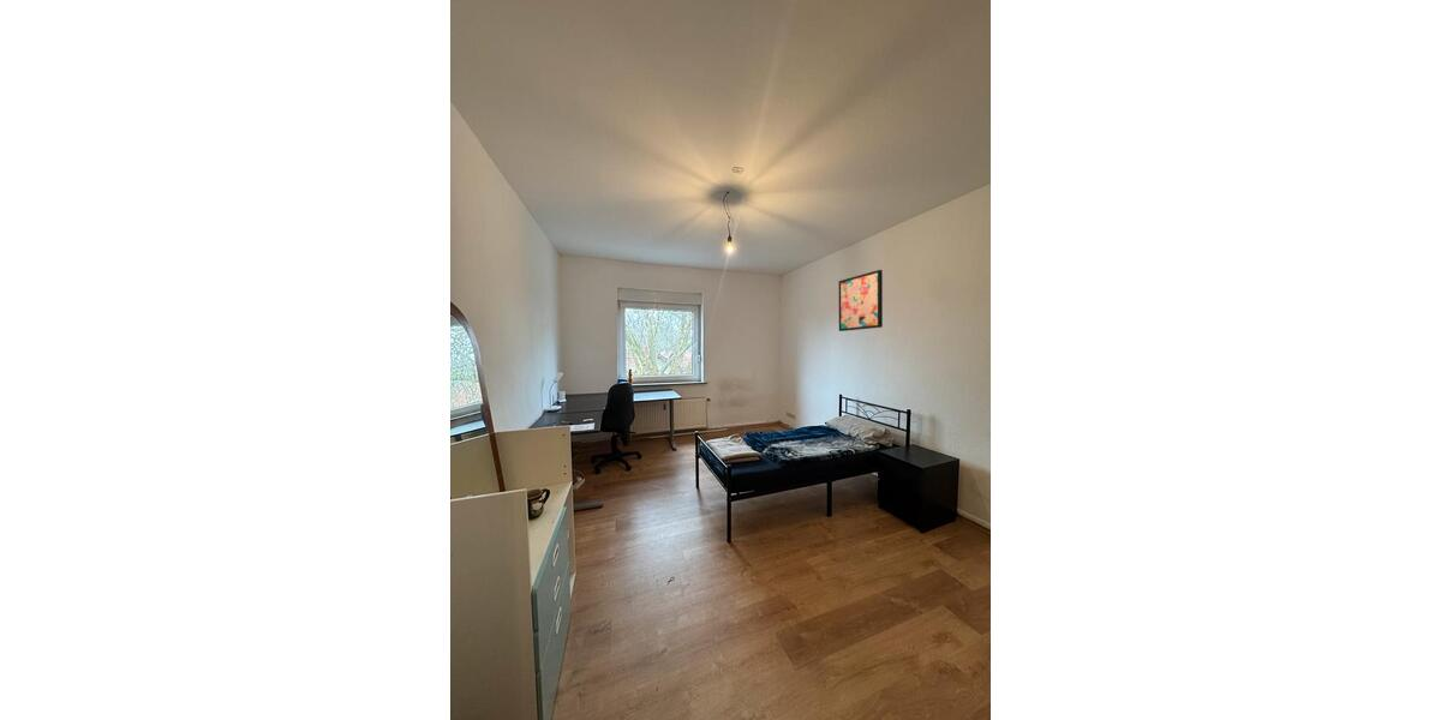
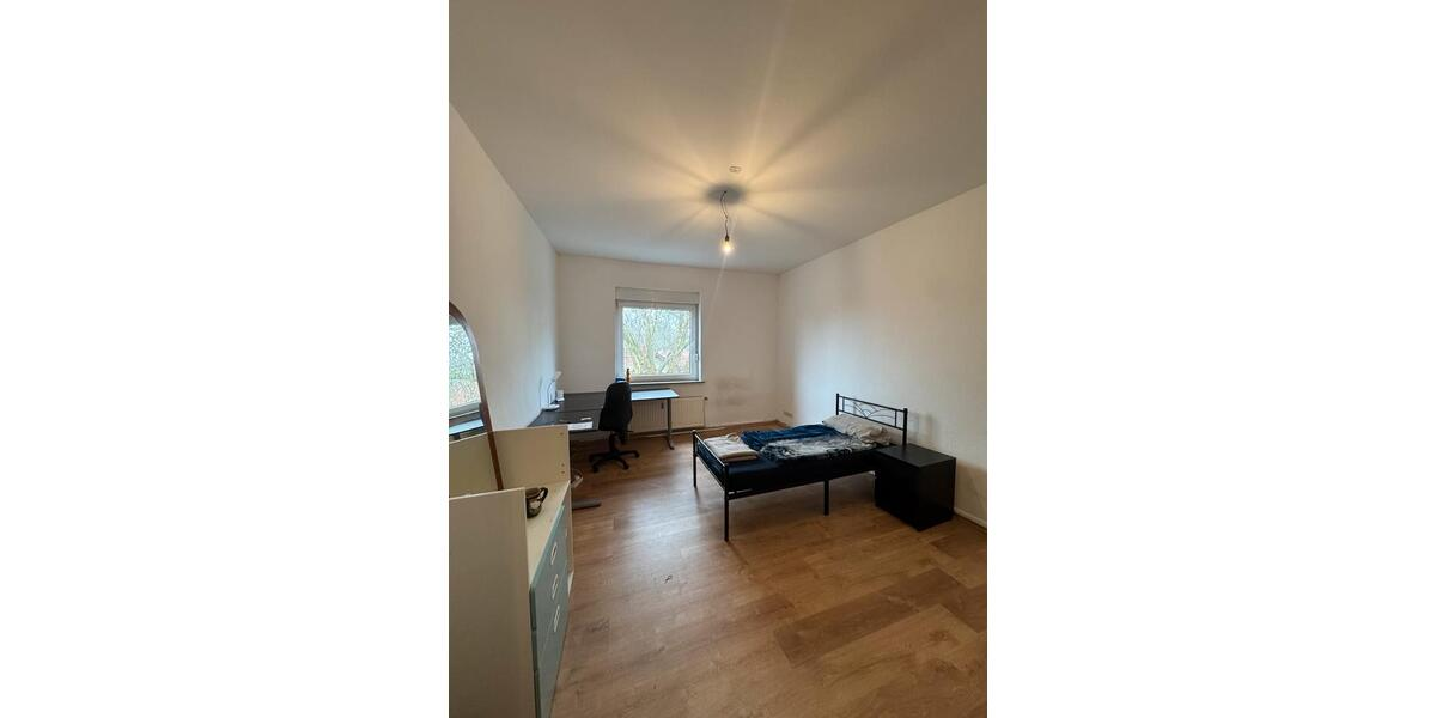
- wall art [838,269,884,332]
